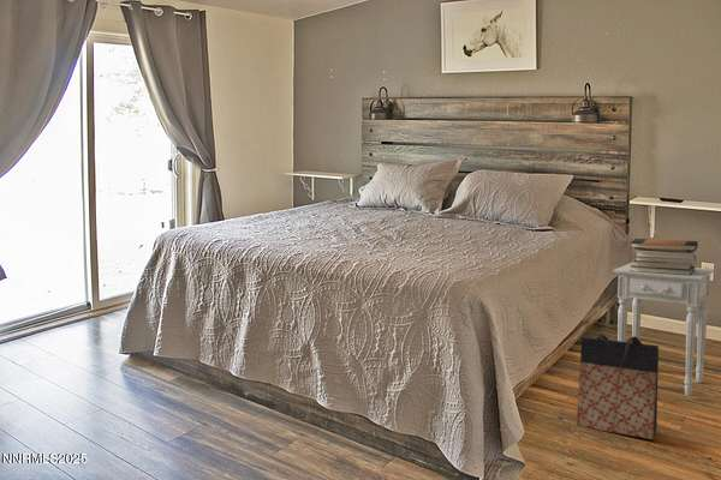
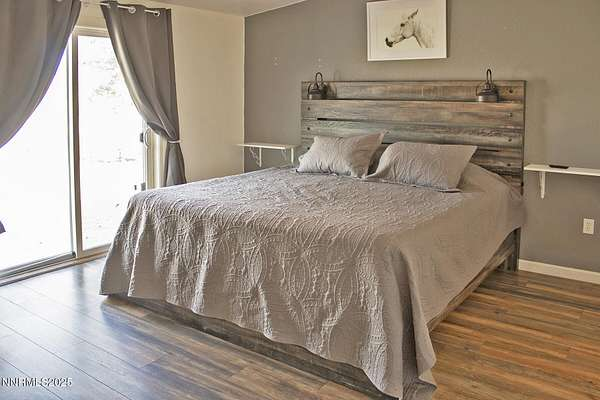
- book stack [630,238,699,276]
- nightstand [612,262,716,397]
- bag [576,334,660,440]
